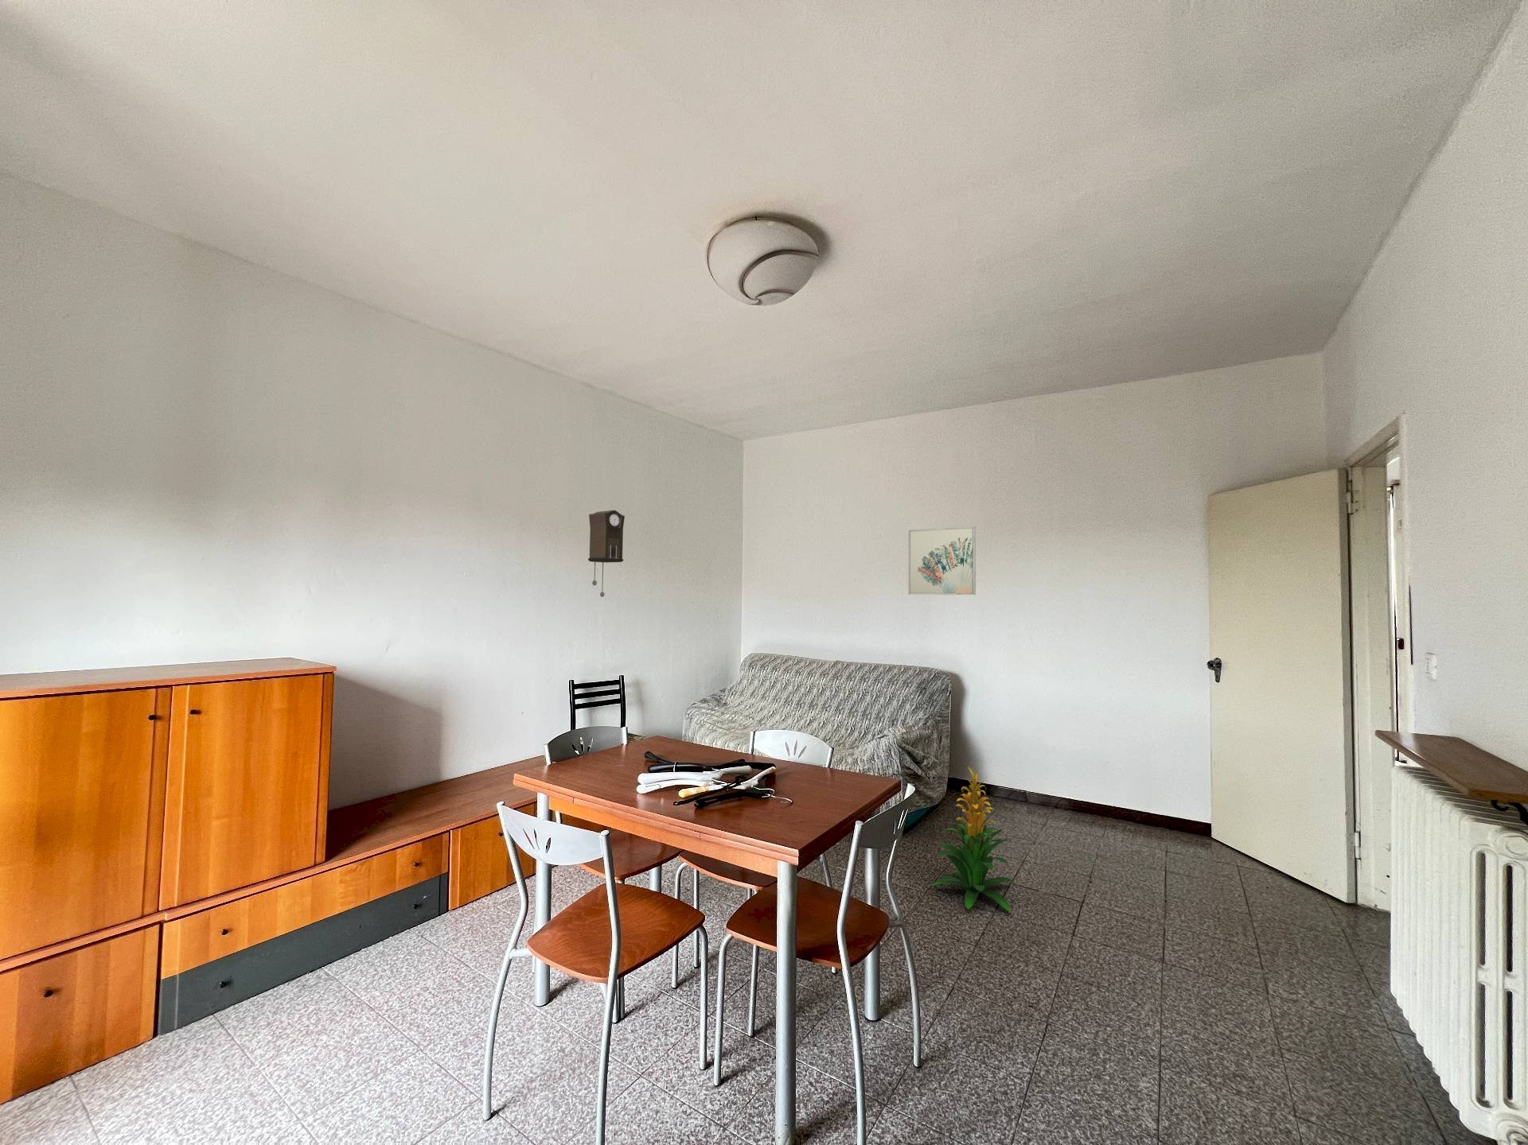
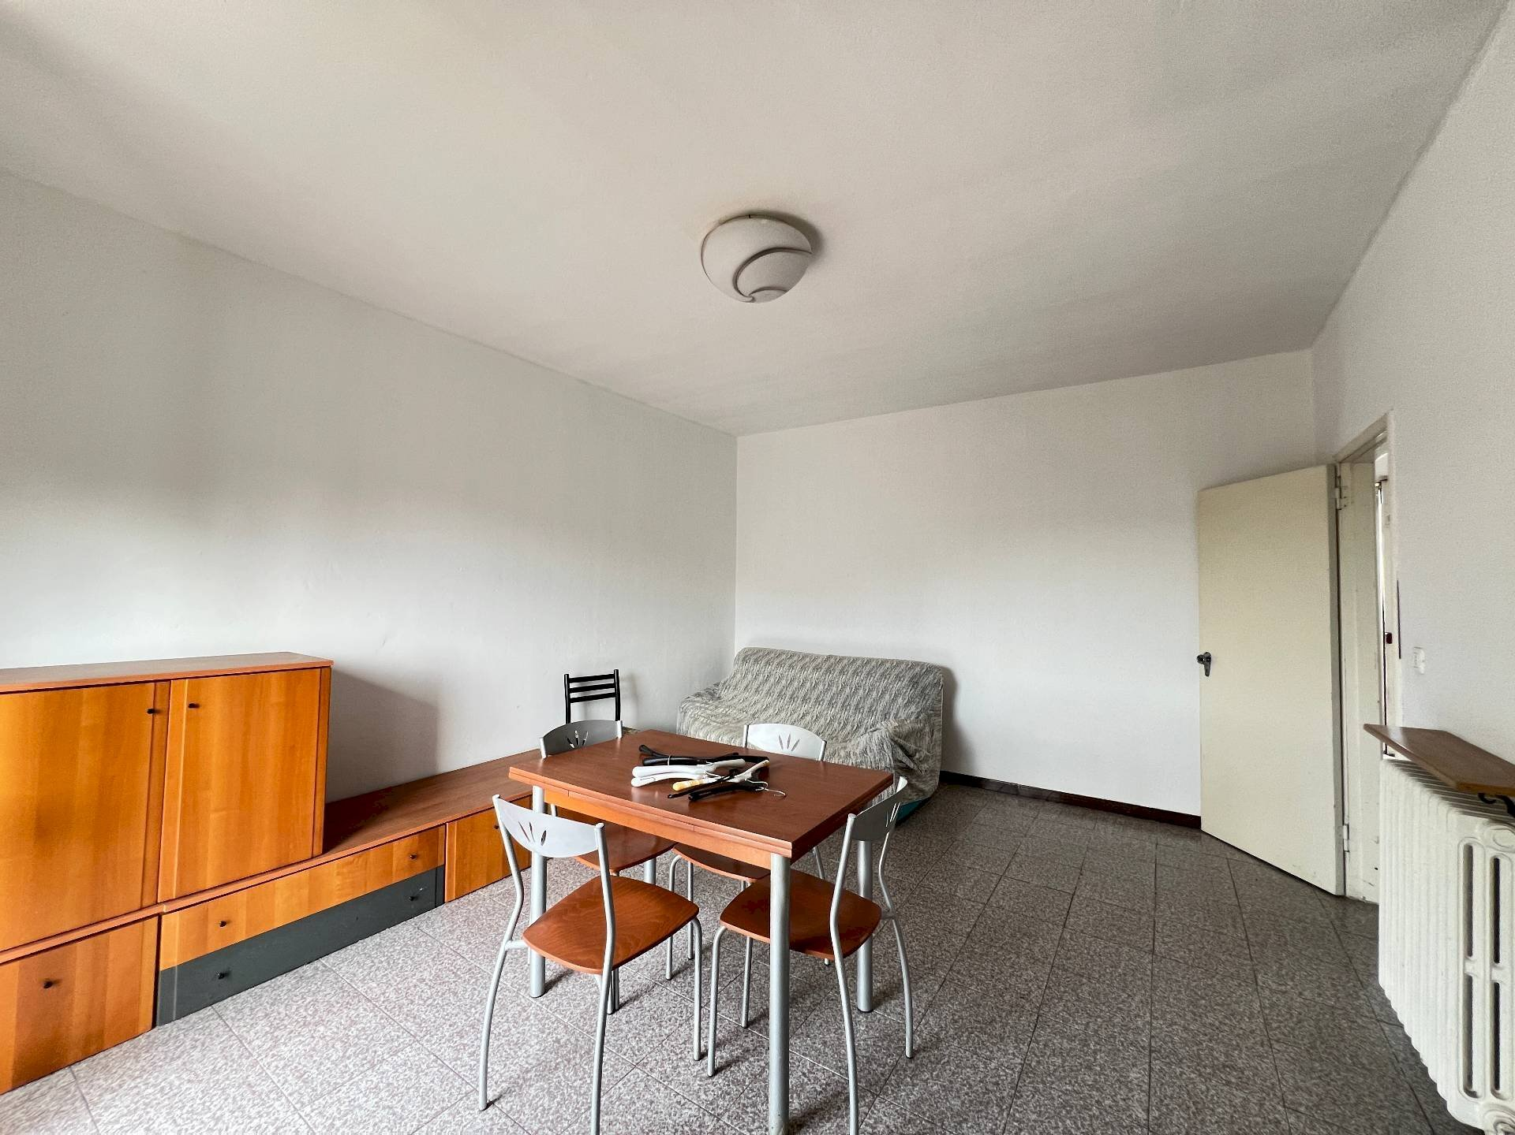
- wall art [907,526,977,595]
- indoor plant [930,766,1014,913]
- pendulum clock [587,510,626,598]
